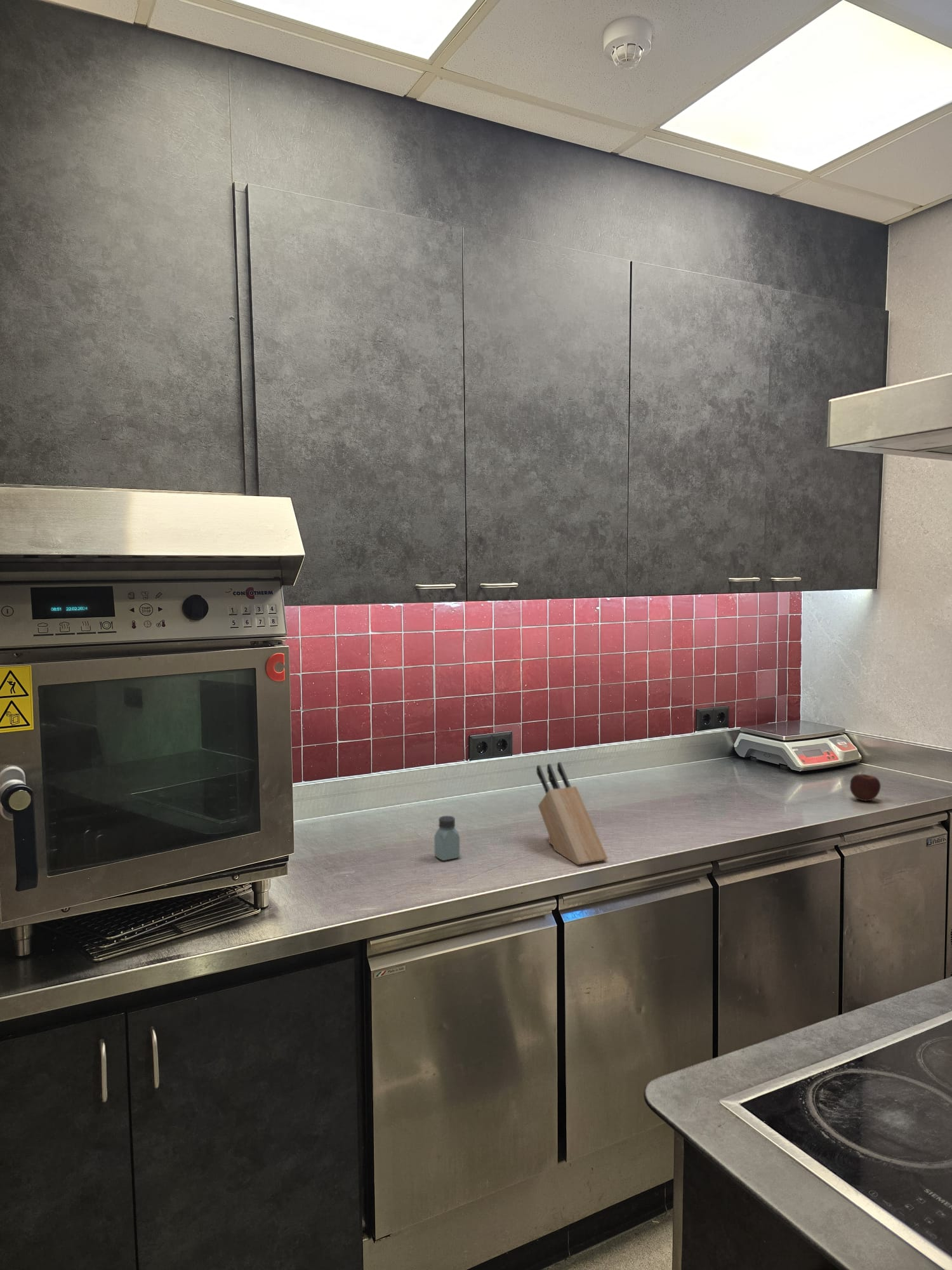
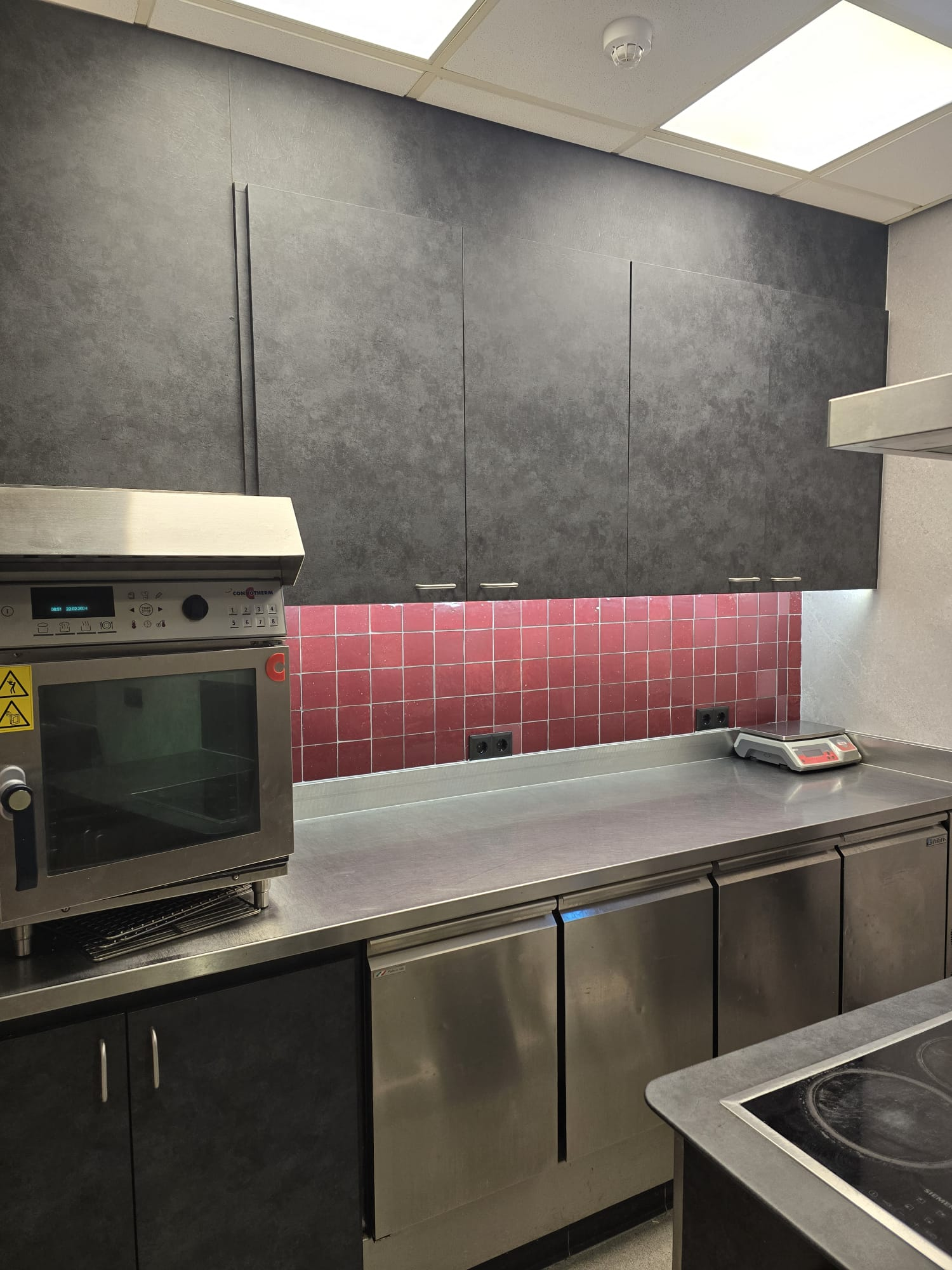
- apple [849,773,882,802]
- knife block [536,761,608,866]
- saltshaker [433,815,461,861]
